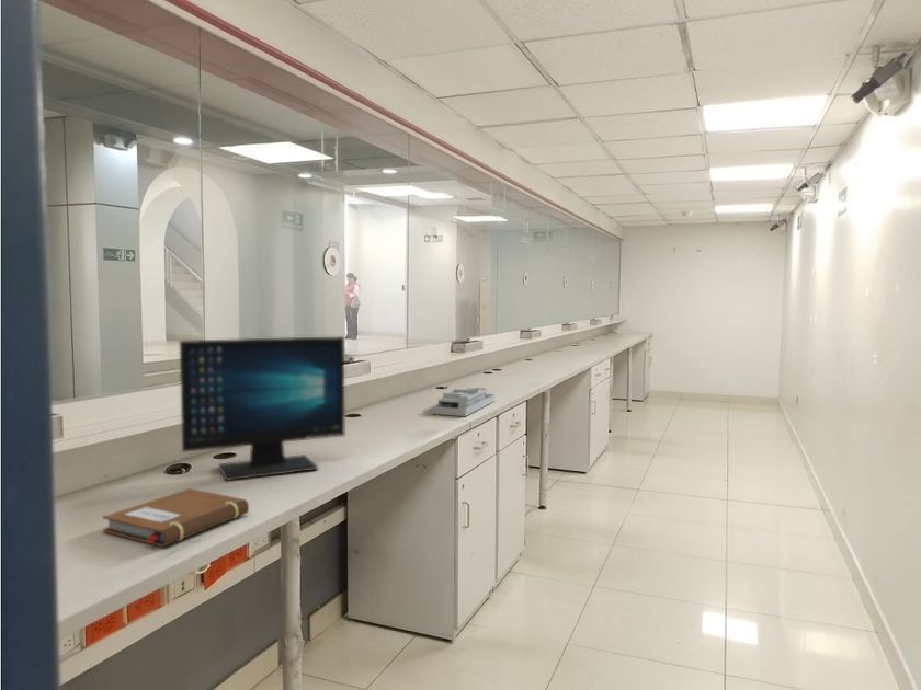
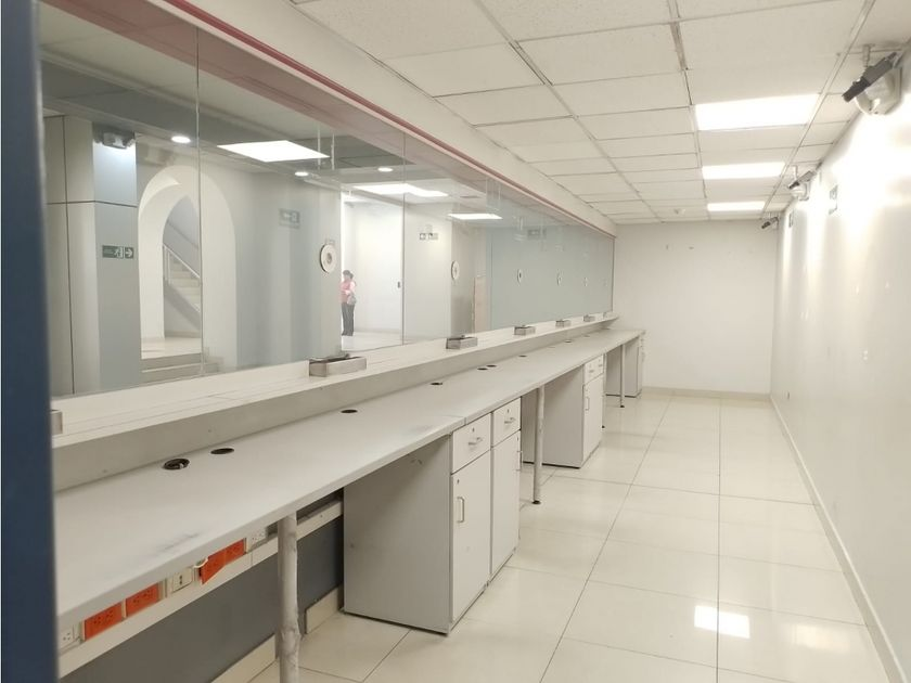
- computer monitor [179,335,346,482]
- desk organizer [431,387,497,417]
- notebook [102,487,250,548]
